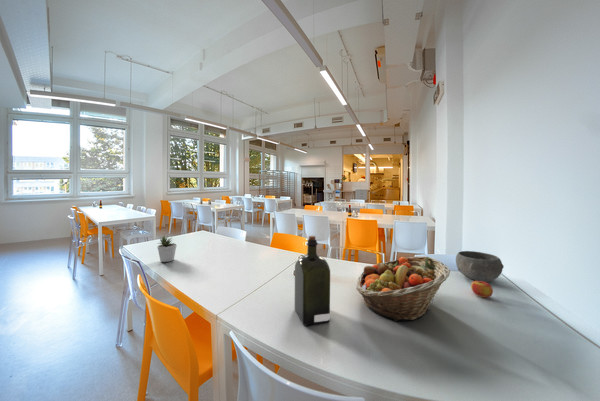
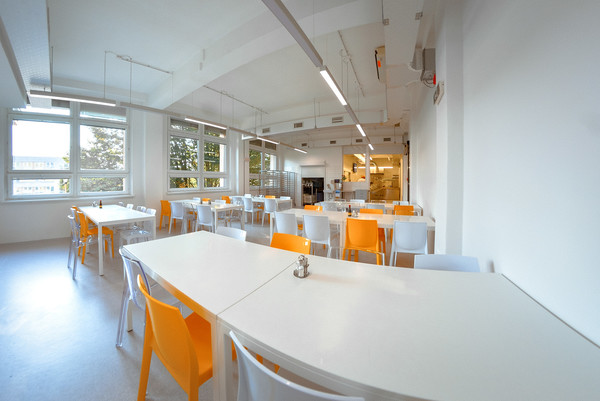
- bowl [455,250,505,283]
- fruit basket [355,256,451,322]
- apple [470,280,494,299]
- potted plant [156,234,178,263]
- liquor [294,234,331,327]
